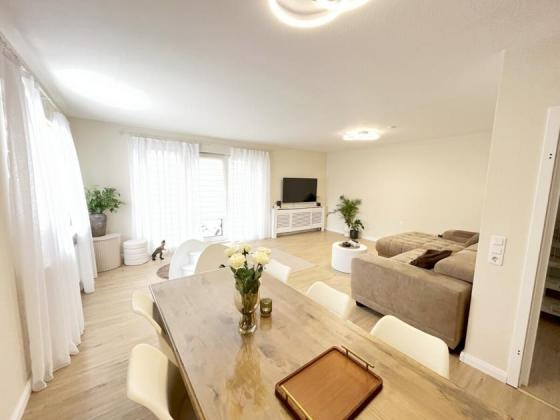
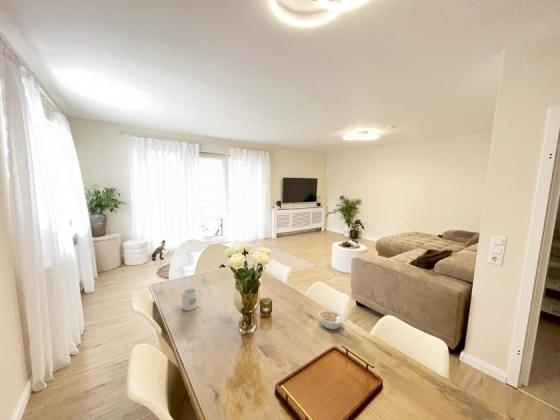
+ legume [317,309,345,330]
+ mug [181,287,202,312]
